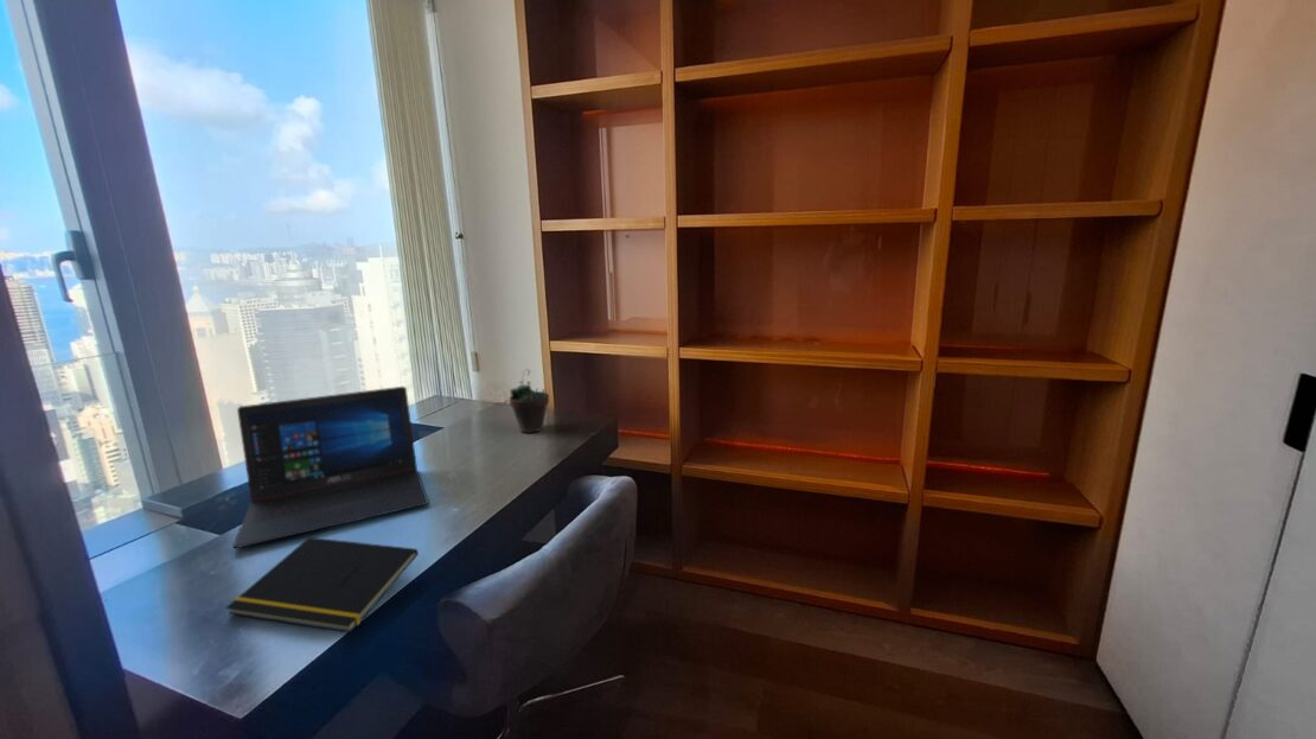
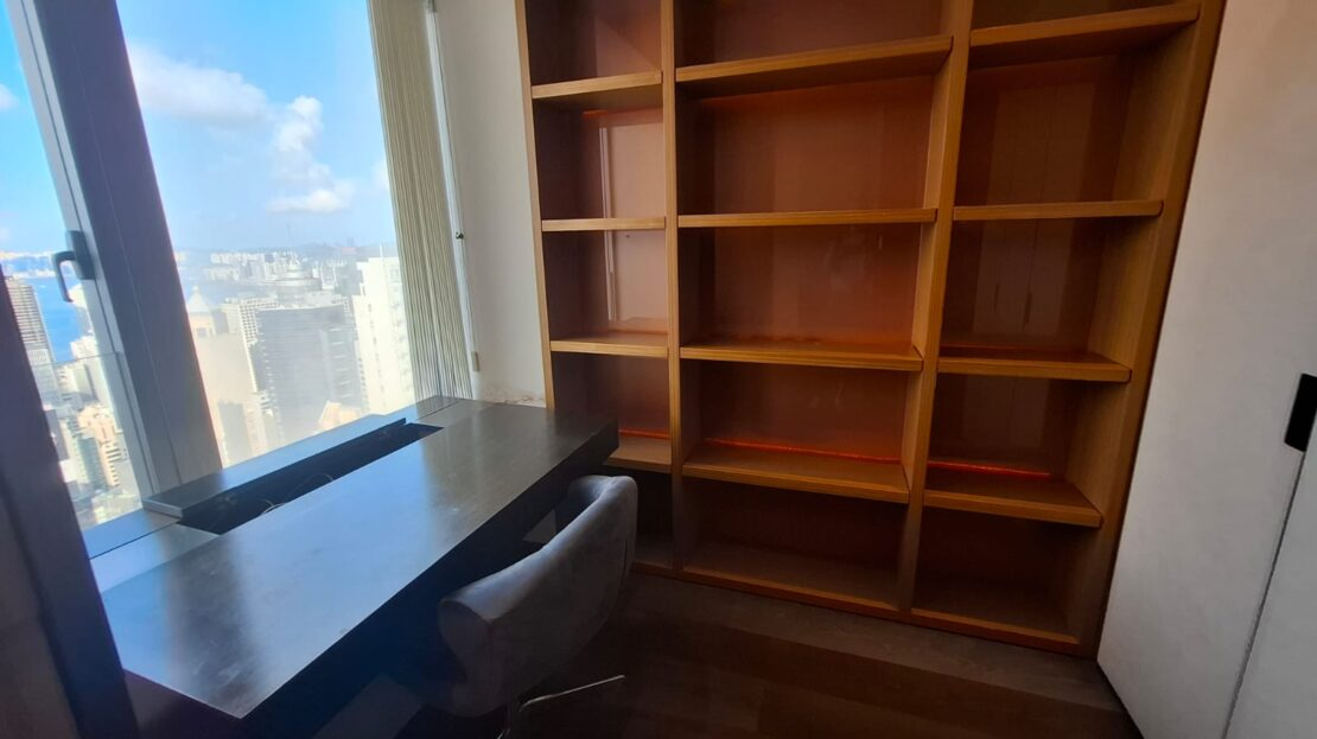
- laptop [231,386,429,549]
- succulent plant [509,368,550,434]
- notepad [225,536,420,633]
